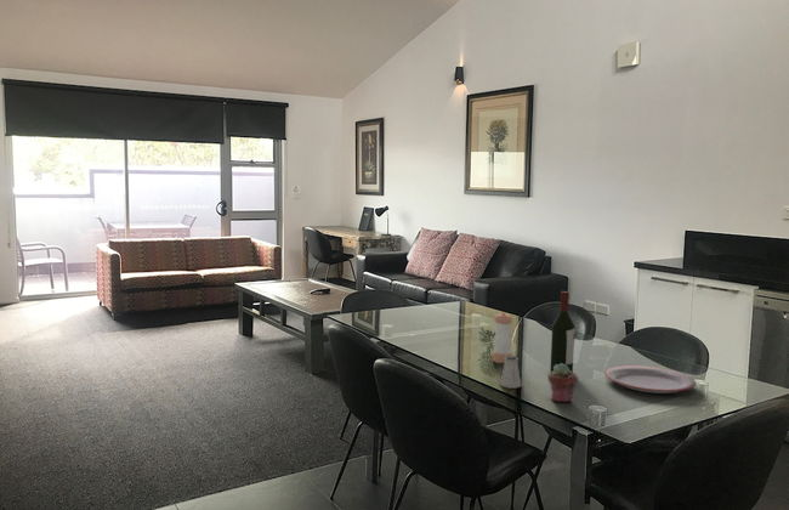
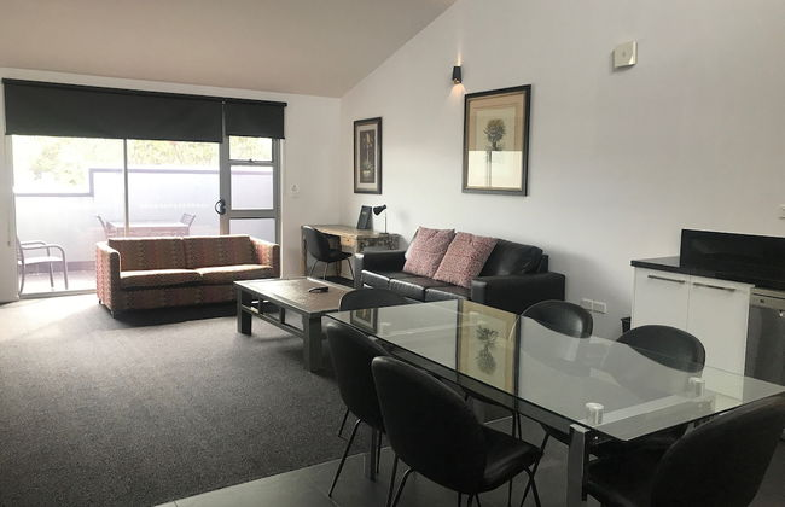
- pepper shaker [492,311,513,364]
- potted succulent [546,363,578,403]
- plate [603,364,697,395]
- saltshaker [499,355,522,390]
- wine bottle [549,290,575,373]
